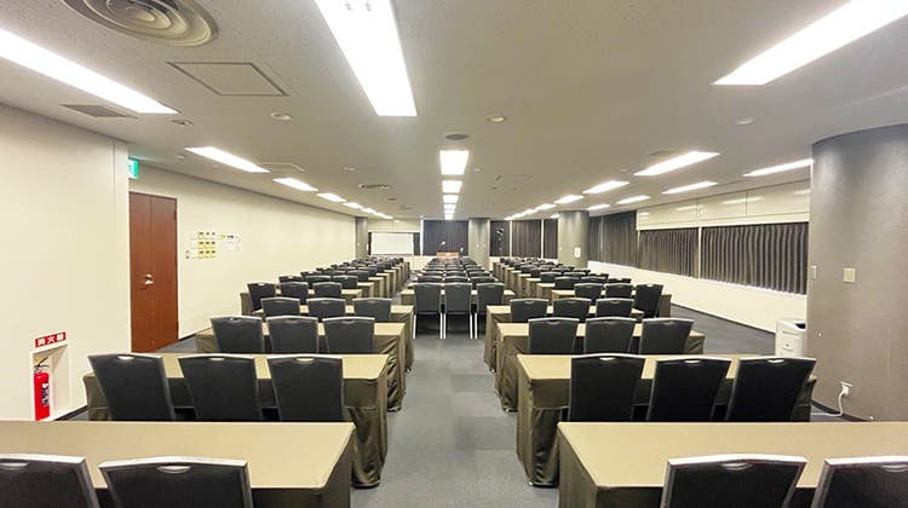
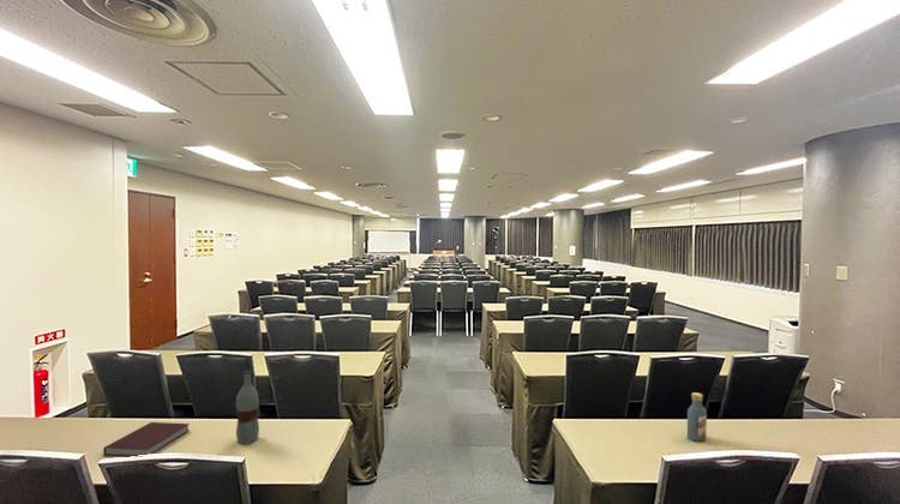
+ notebook [102,421,191,457]
+ bottle [235,370,260,445]
+ vodka [686,391,708,443]
